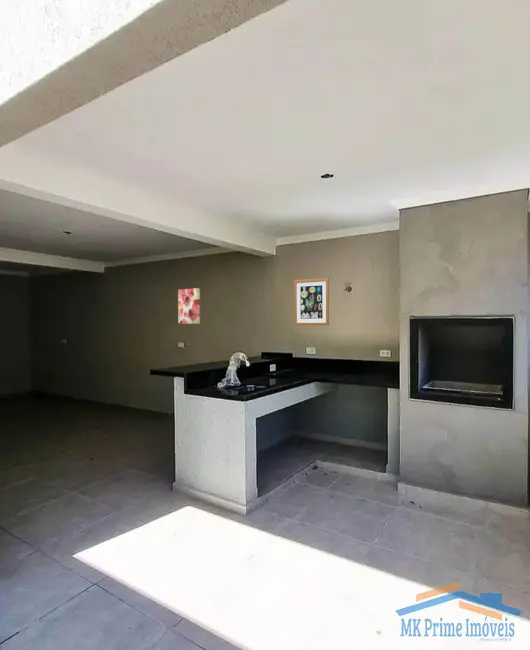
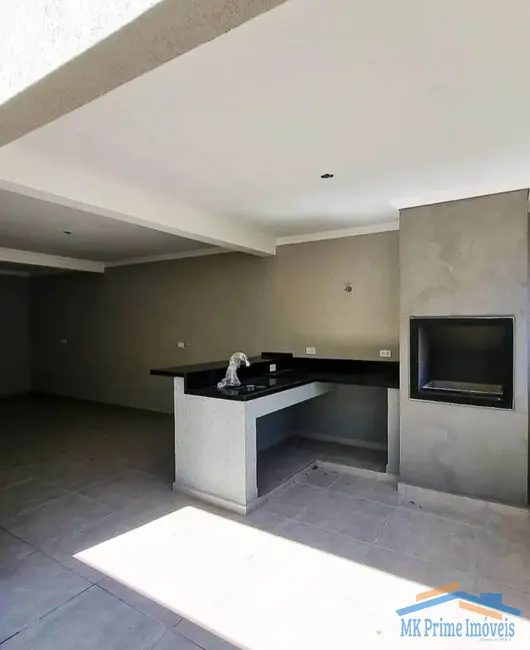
- wall art [293,277,330,326]
- wall art [177,287,201,325]
